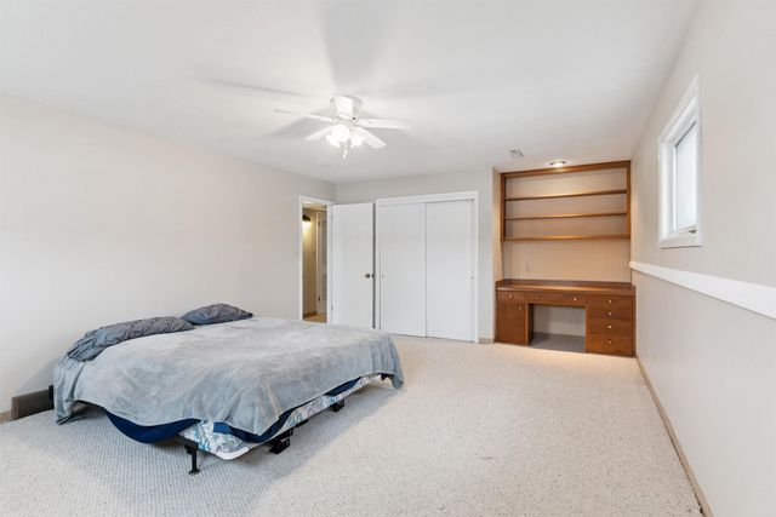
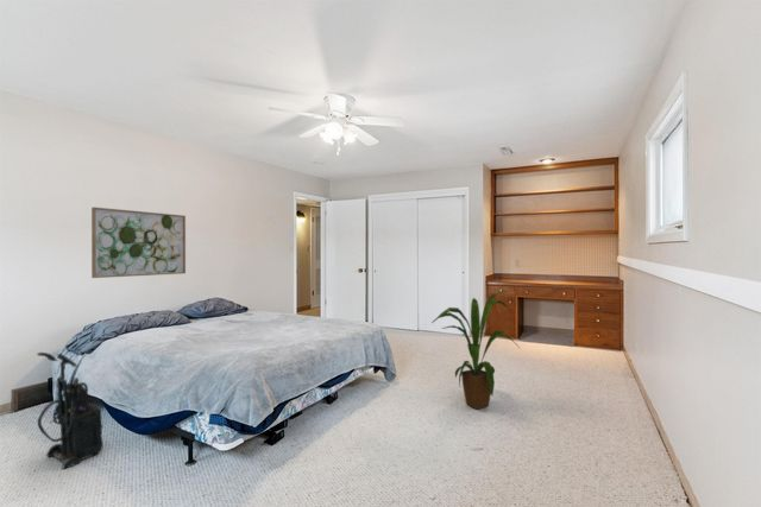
+ house plant [430,290,522,410]
+ vacuum cleaner [37,351,103,470]
+ wall art [90,207,187,279]
